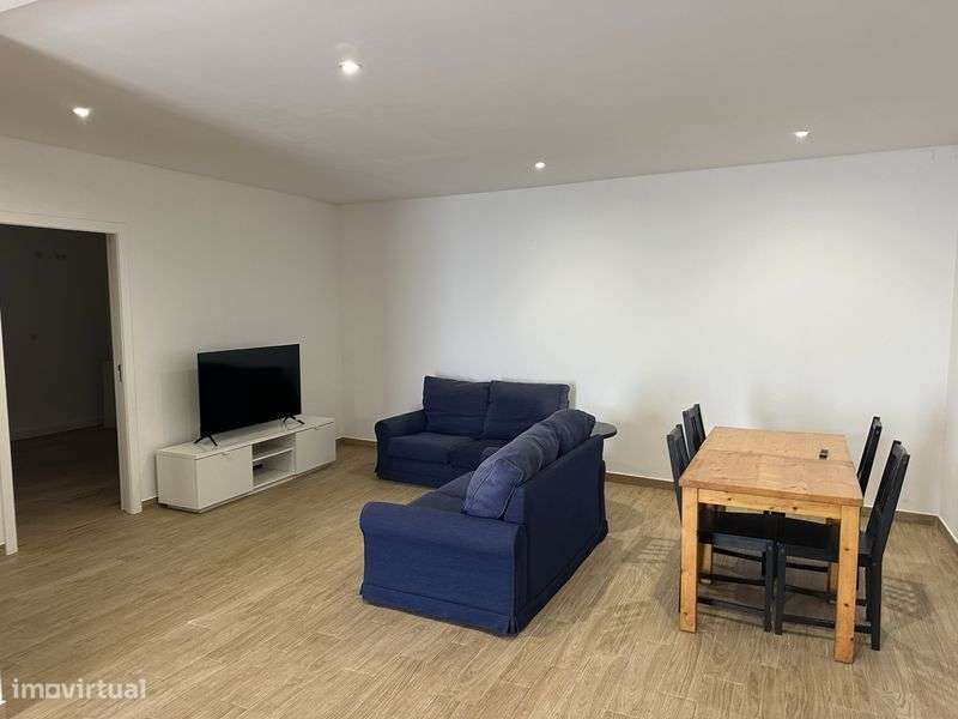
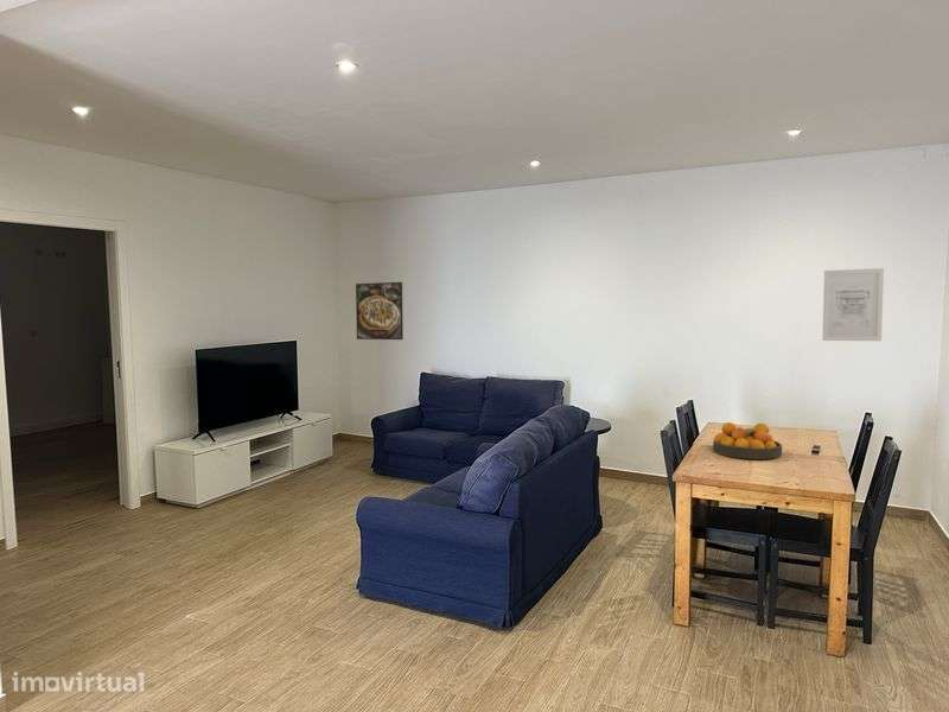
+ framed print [355,281,405,341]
+ wall art [821,267,885,342]
+ fruit bowl [712,421,783,460]
